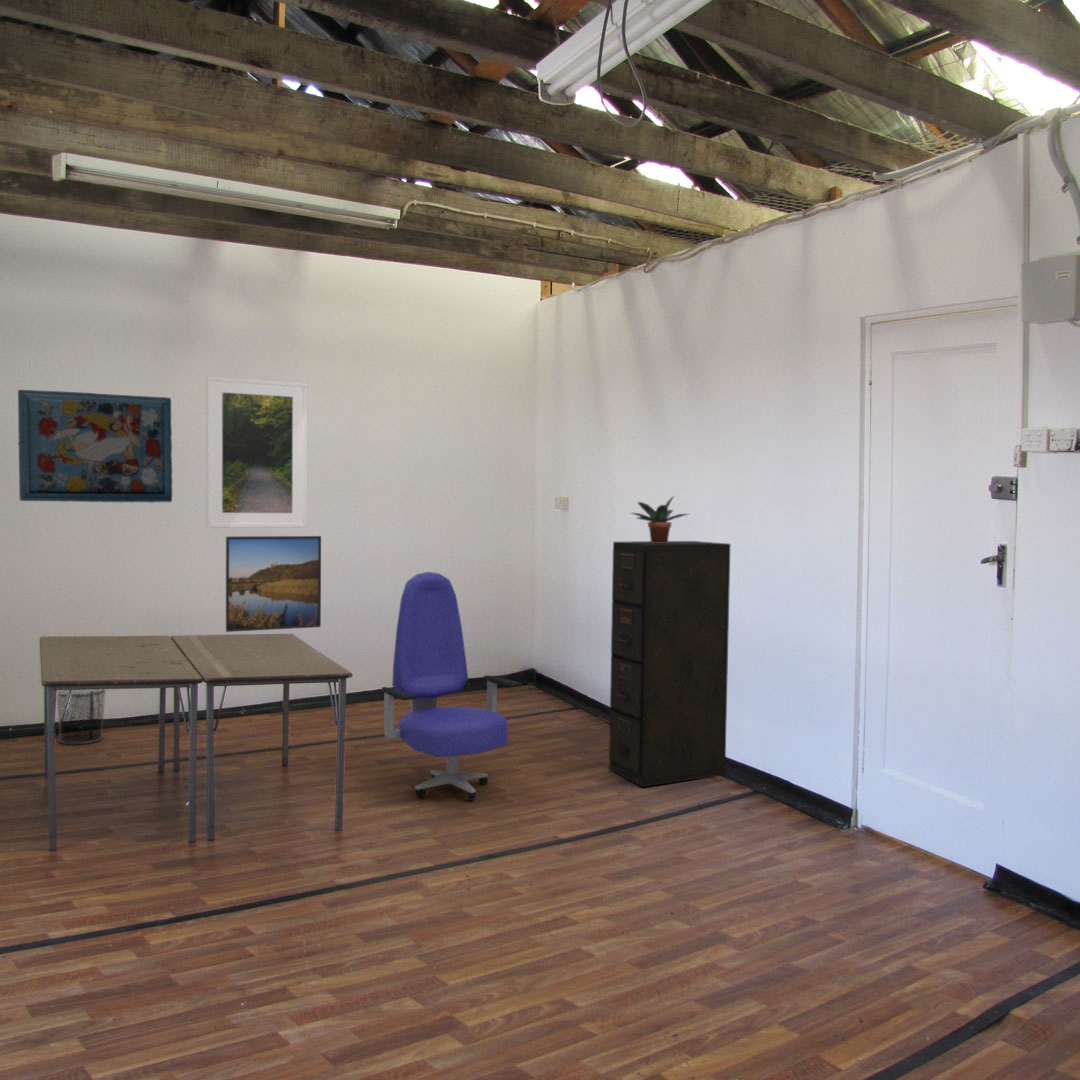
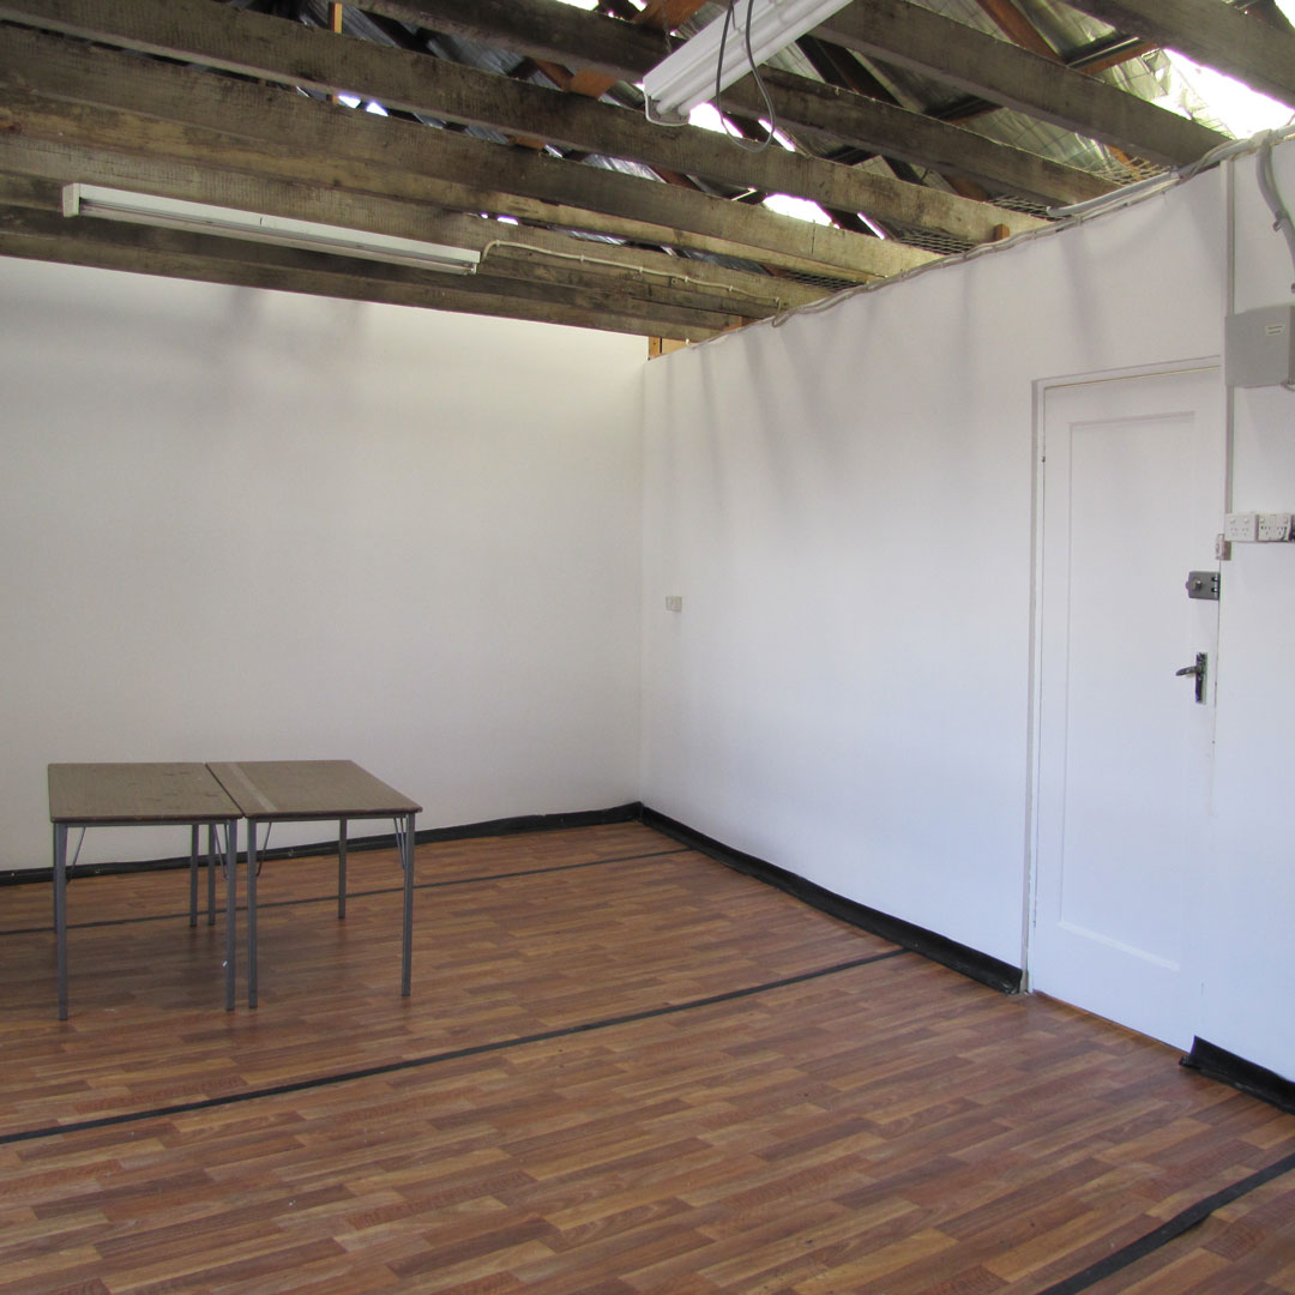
- office chair [380,571,524,801]
- potted plant [628,495,691,543]
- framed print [225,535,322,633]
- filing cabinet [608,540,731,788]
- waste bin [56,689,107,746]
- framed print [205,375,308,529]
- rug [17,389,173,504]
